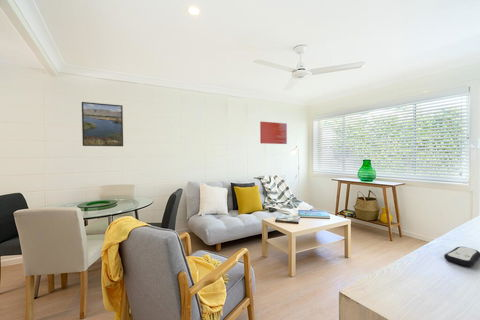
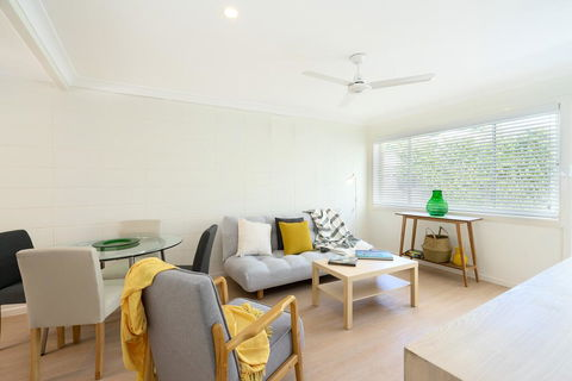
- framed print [81,101,124,147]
- remote control [443,246,480,267]
- wall art [259,121,288,145]
